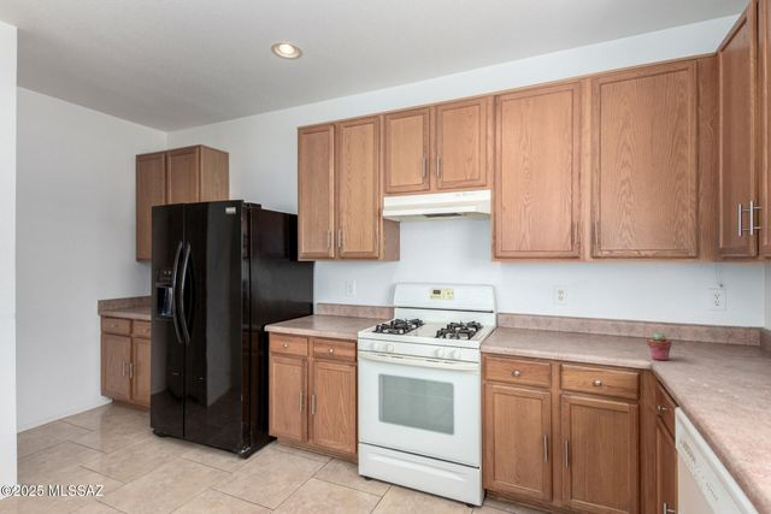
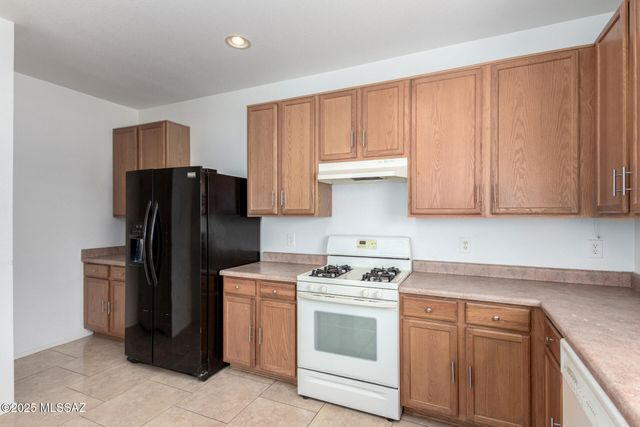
- potted succulent [646,331,672,361]
